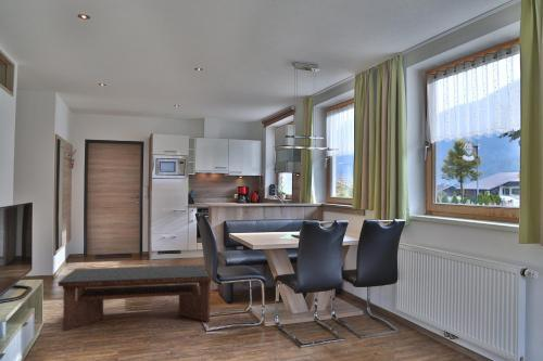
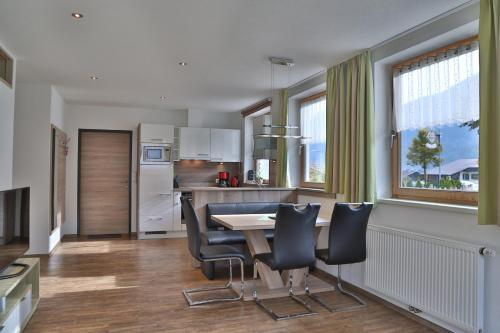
- coffee table [58,263,212,332]
